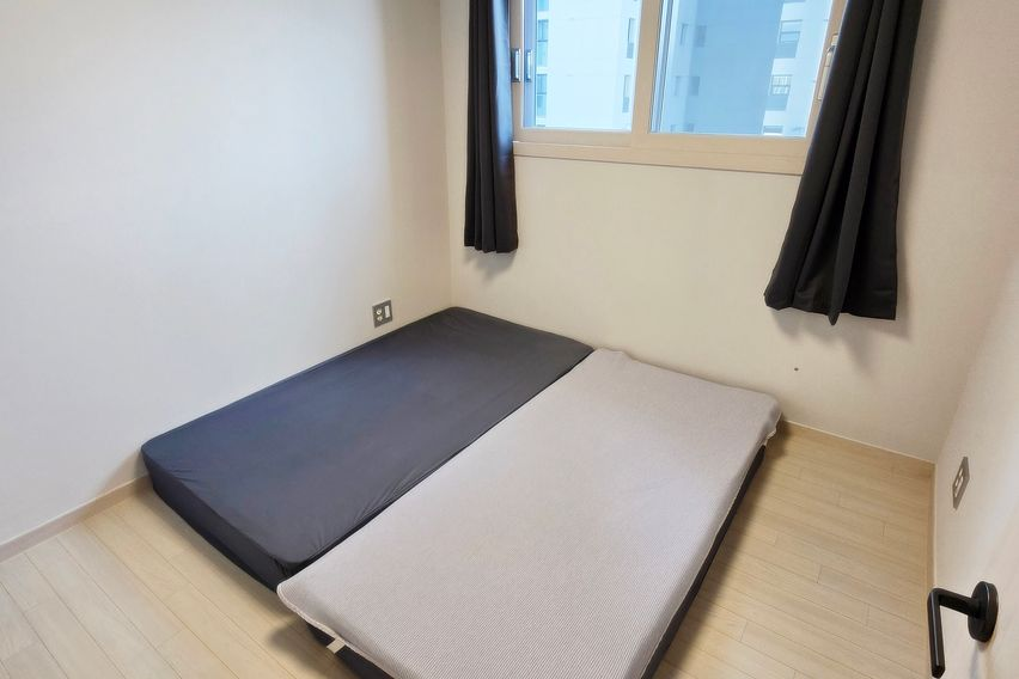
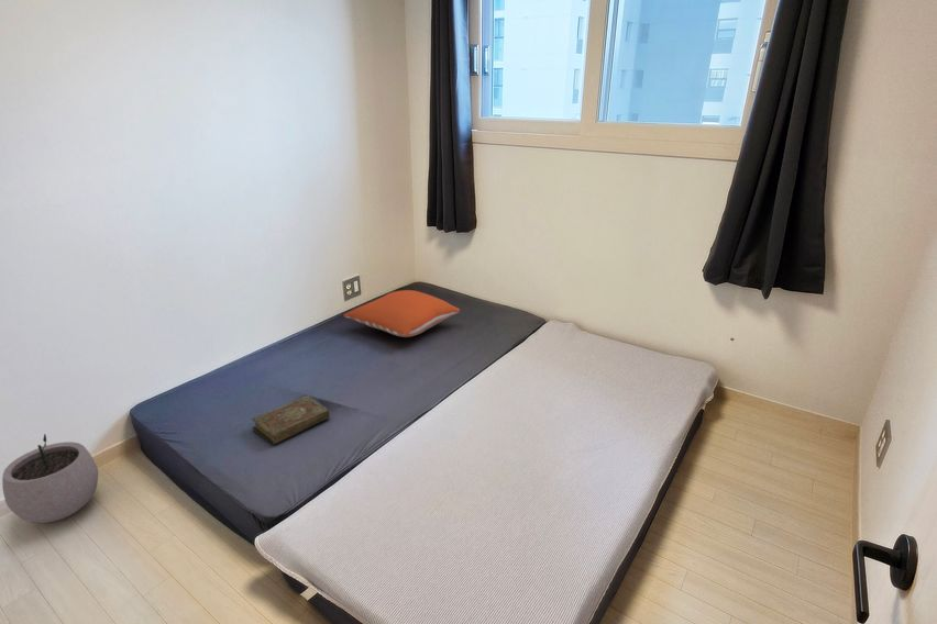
+ pillow [342,289,461,338]
+ plant pot [1,433,99,524]
+ book [251,394,331,446]
